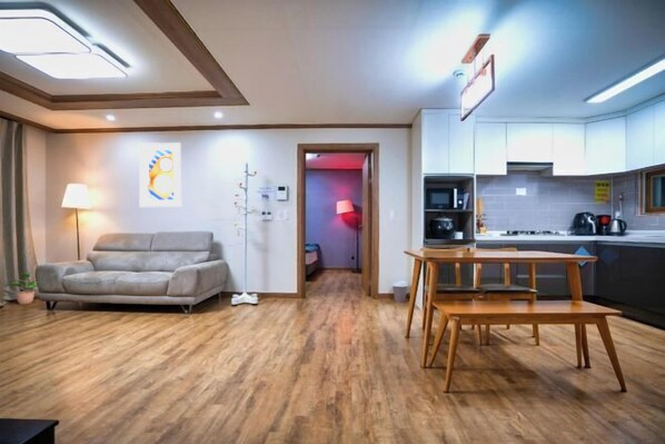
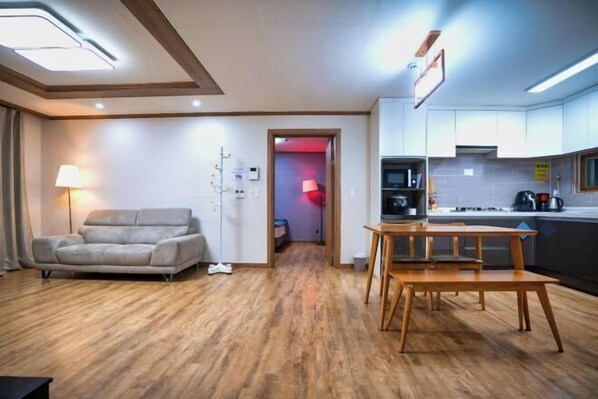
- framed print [138,141,182,208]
- potted plant [4,272,38,306]
